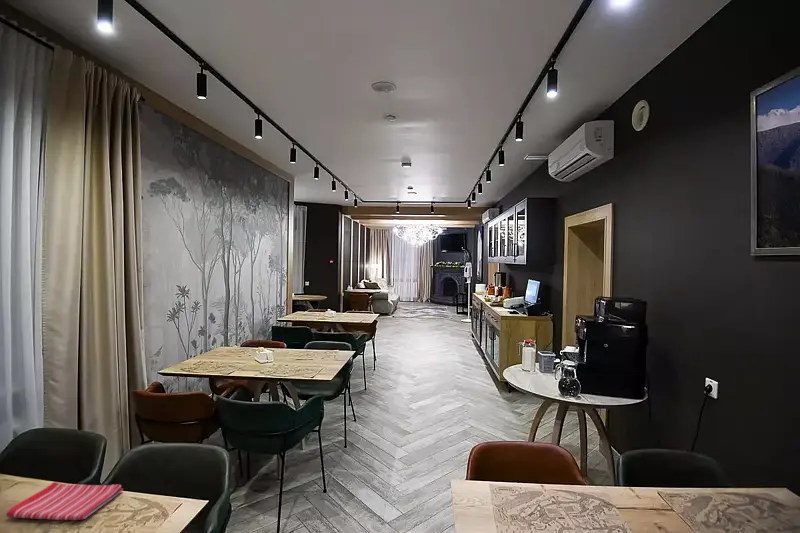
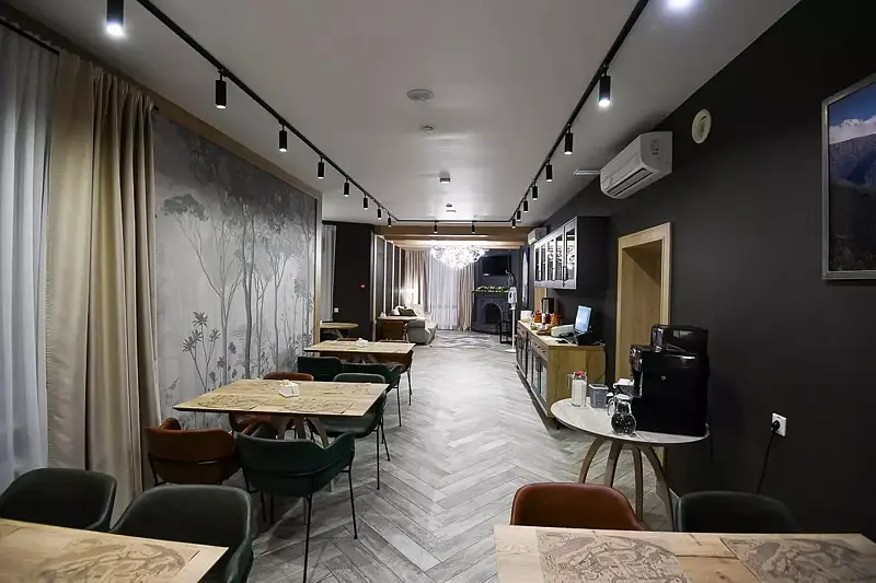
- dish towel [5,481,124,521]
